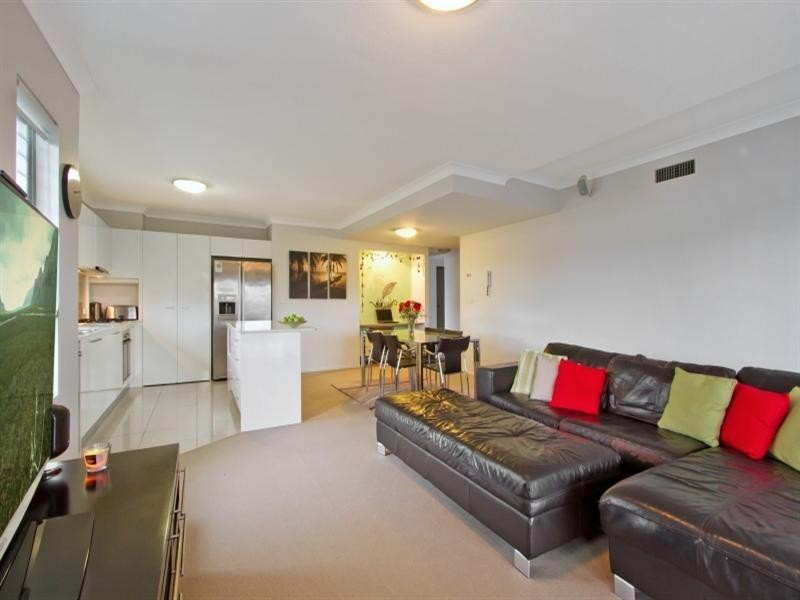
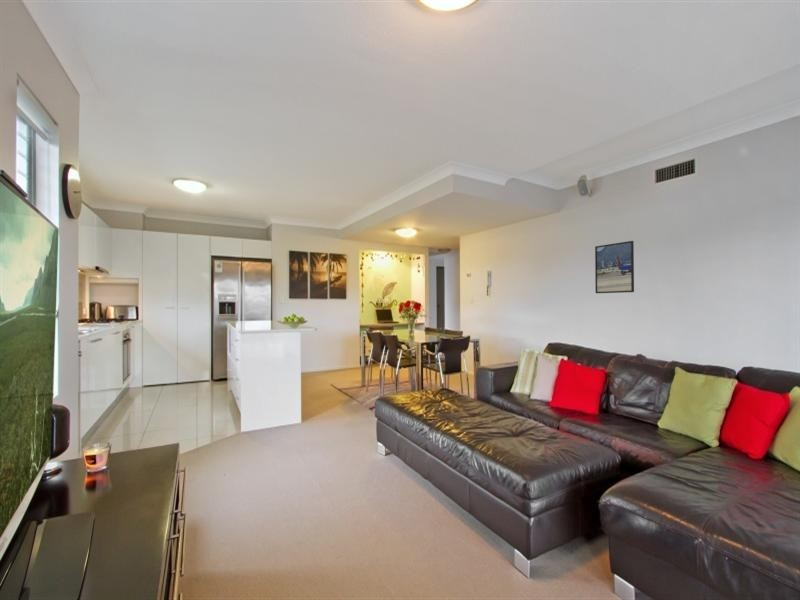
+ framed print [594,240,635,294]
